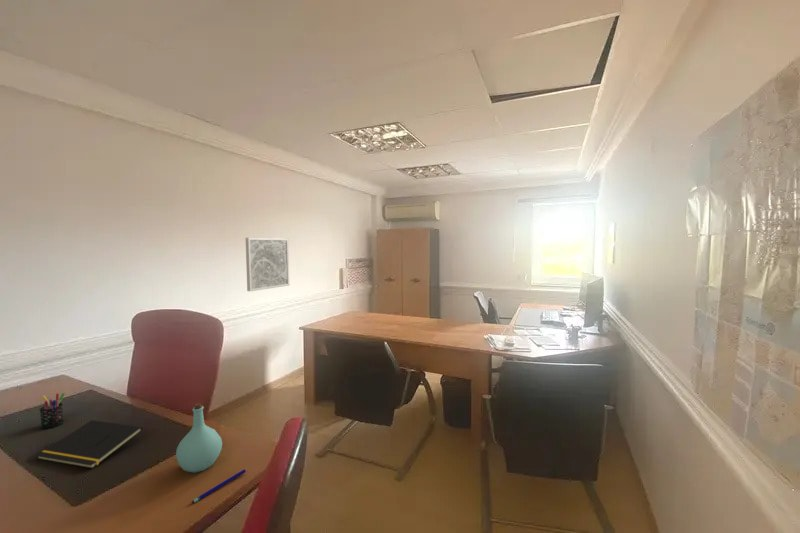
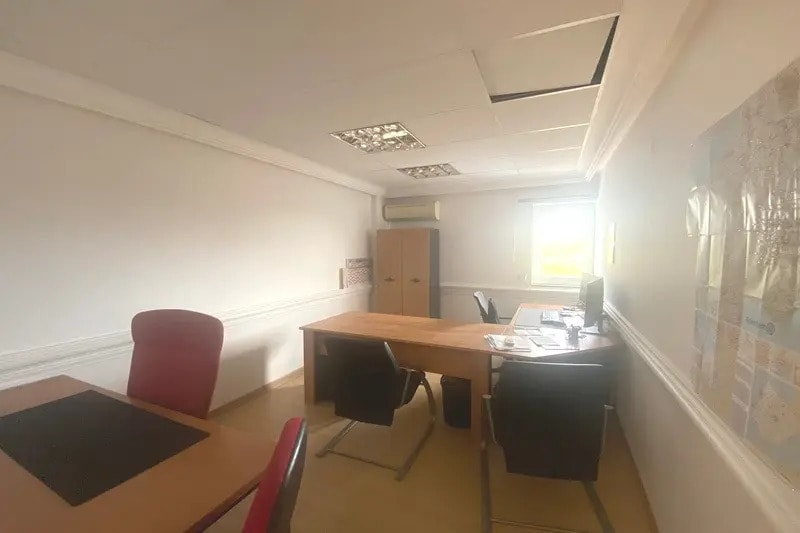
- wall art [245,237,290,292]
- bottle [175,402,223,474]
- pen holder [39,392,66,430]
- pen [191,468,247,504]
- notepad [35,419,144,470]
